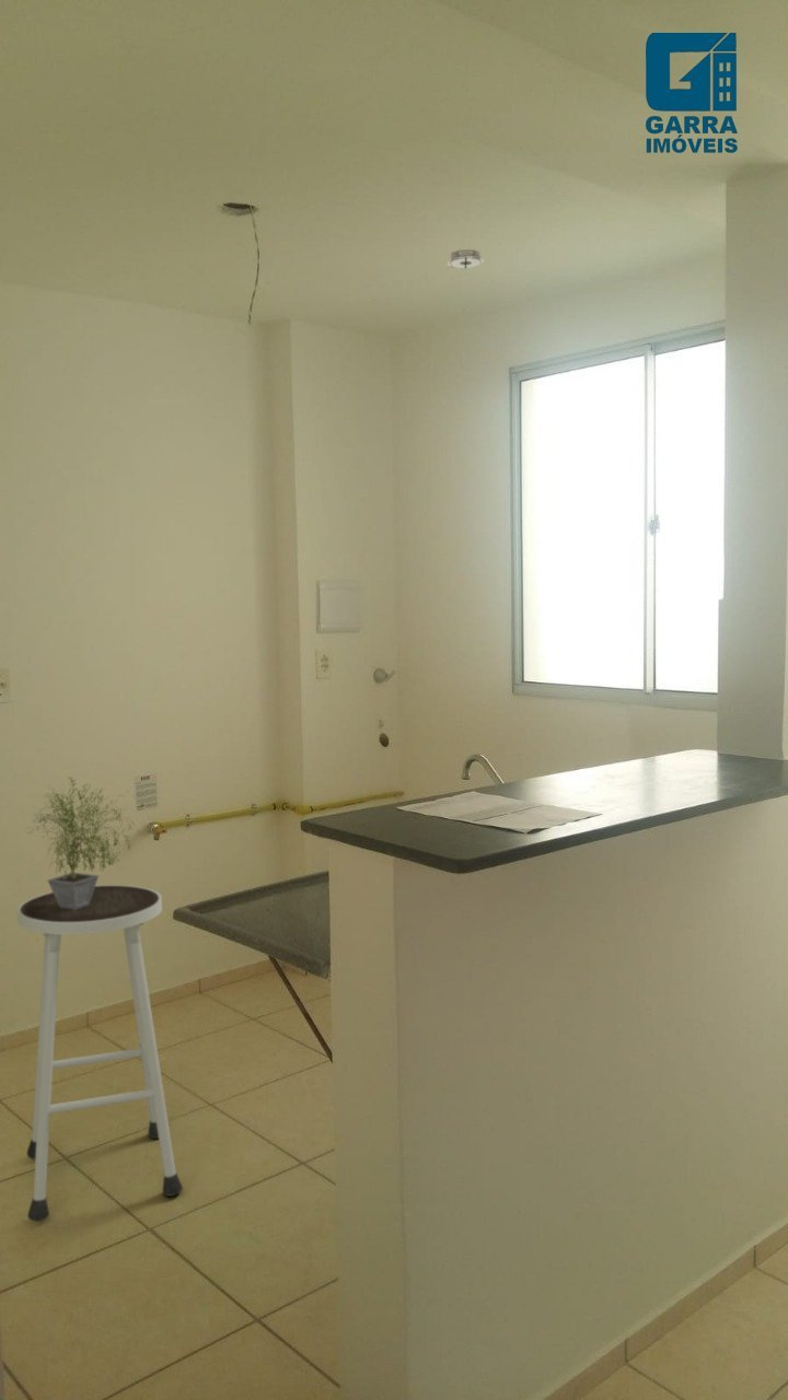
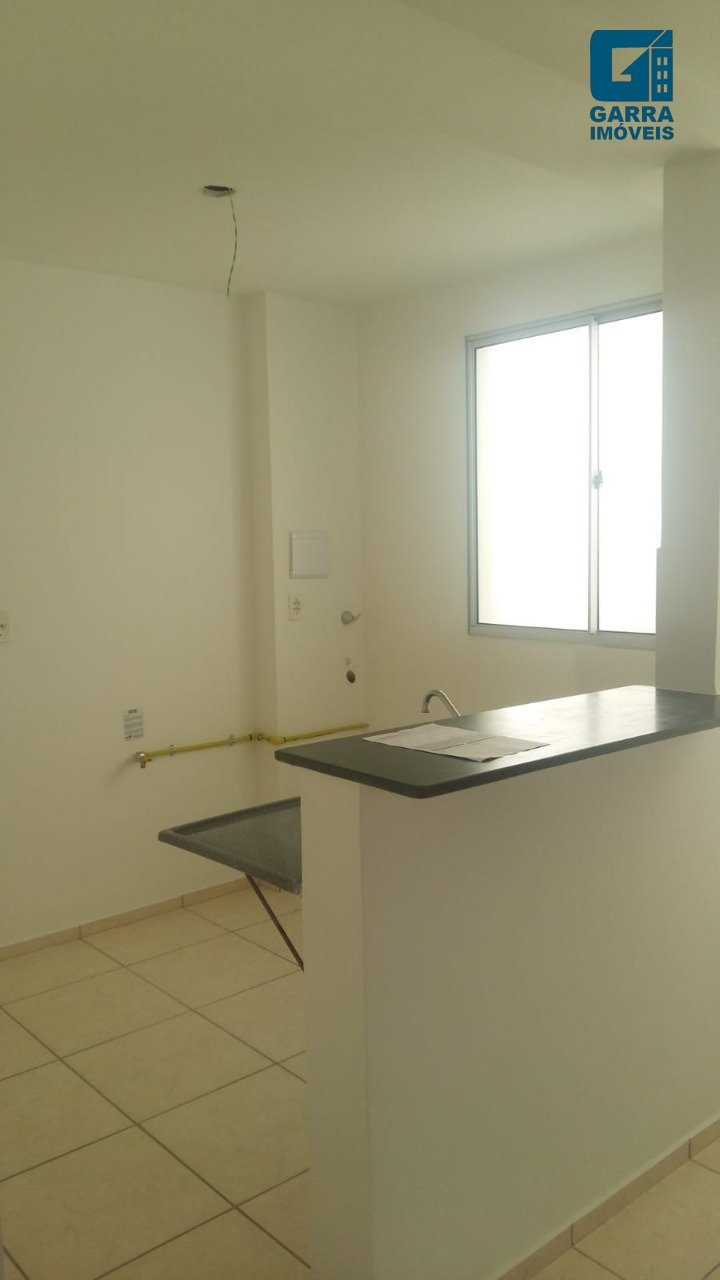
- potted plant [24,775,136,910]
- stool [16,884,184,1223]
- smoke detector [447,248,485,270]
